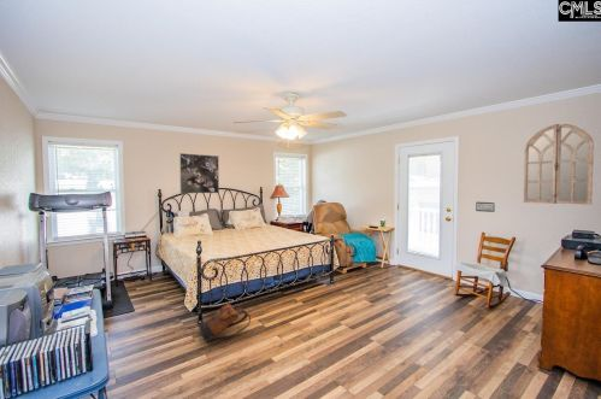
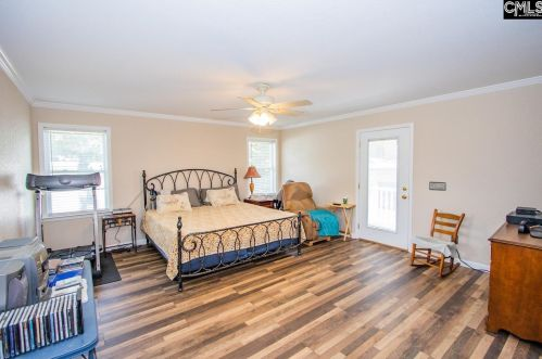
- home mirror [523,123,595,206]
- backpack [198,303,252,345]
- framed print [178,152,220,194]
